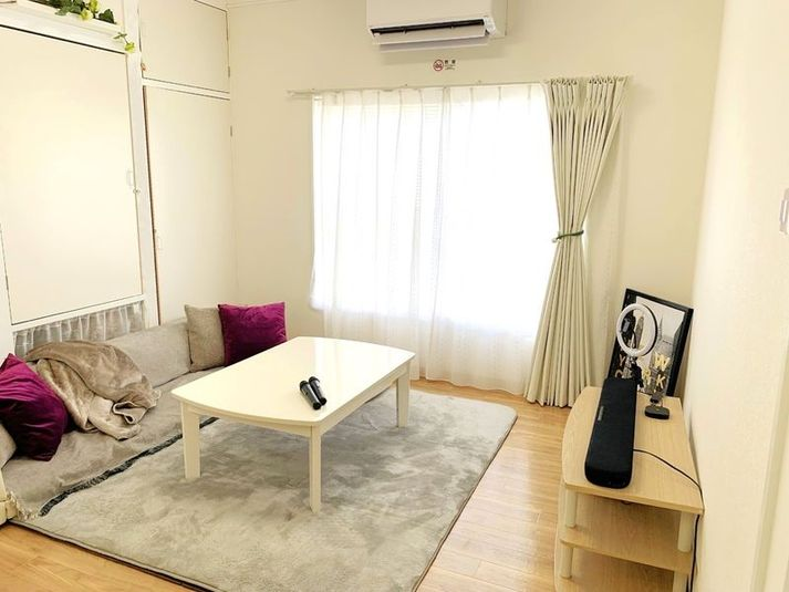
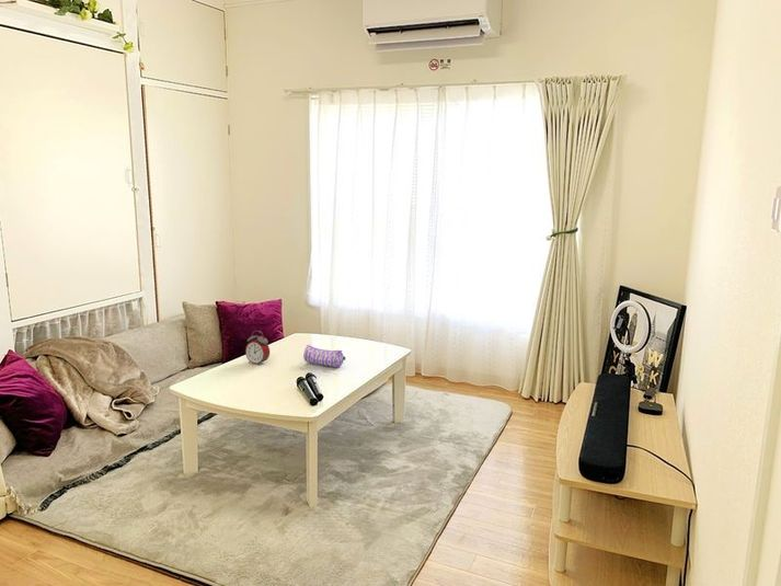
+ alarm clock [244,330,271,366]
+ pencil case [302,344,346,368]
